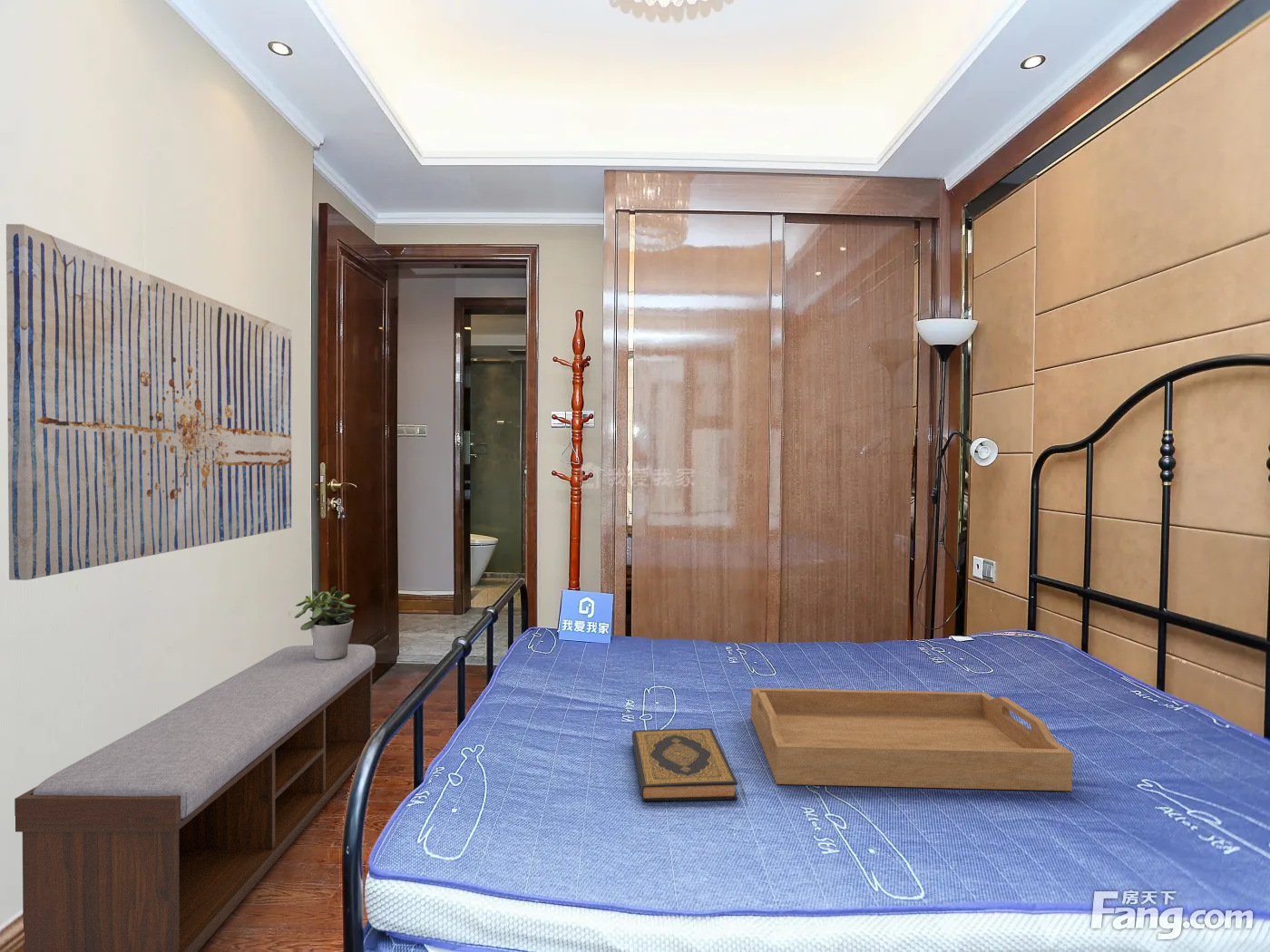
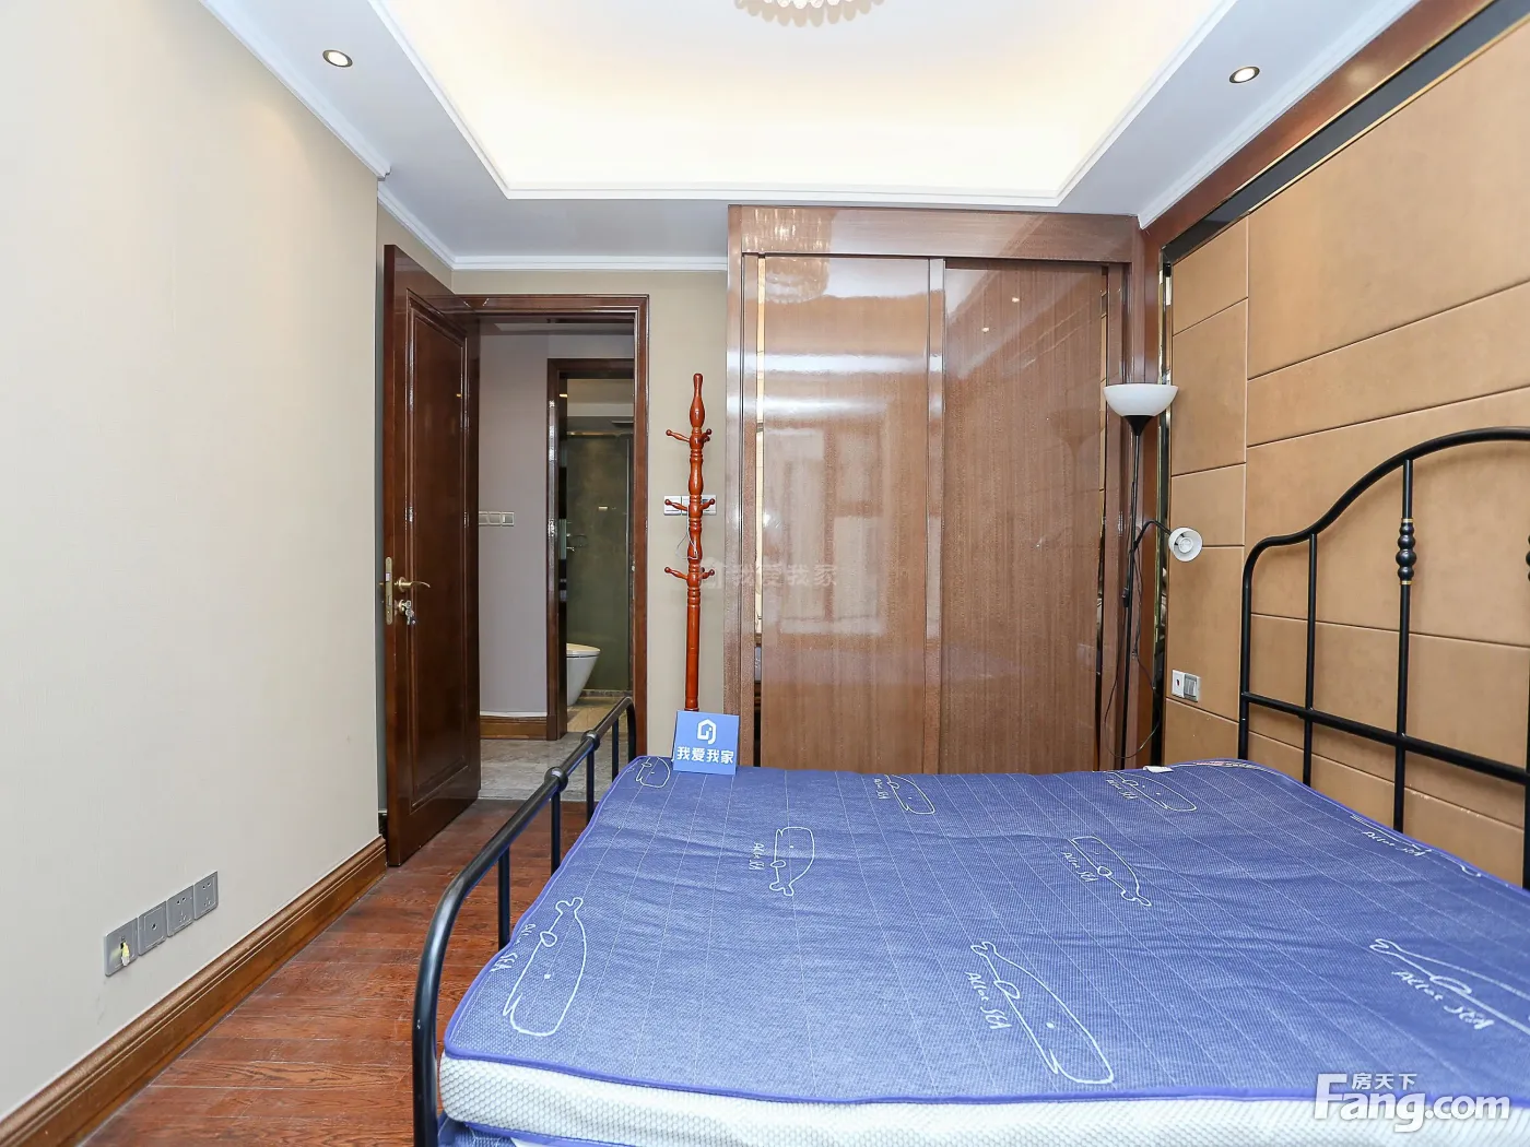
- hardback book [631,727,738,801]
- wall art [5,223,292,581]
- bench [14,644,376,952]
- potted plant [294,586,357,660]
- serving tray [750,687,1074,792]
